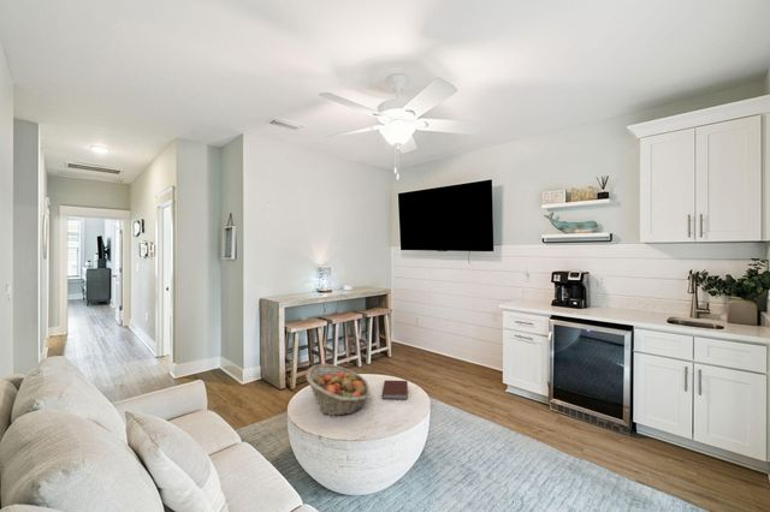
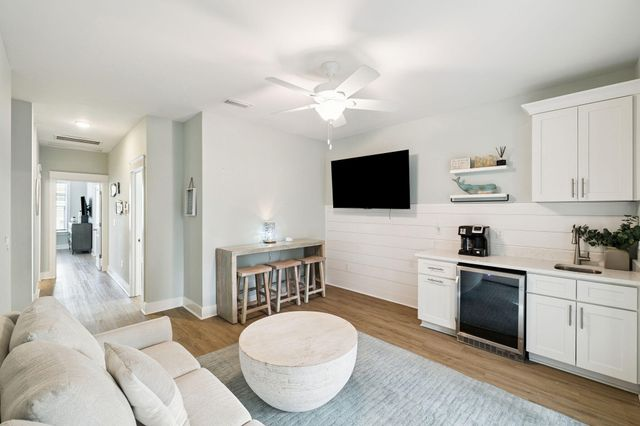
- fruit basket [306,363,372,417]
- book [380,379,409,400]
